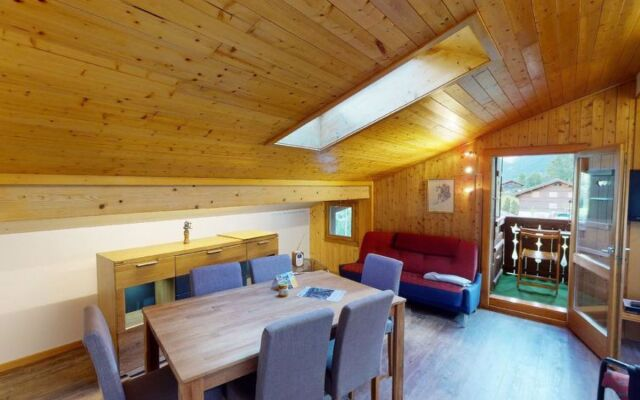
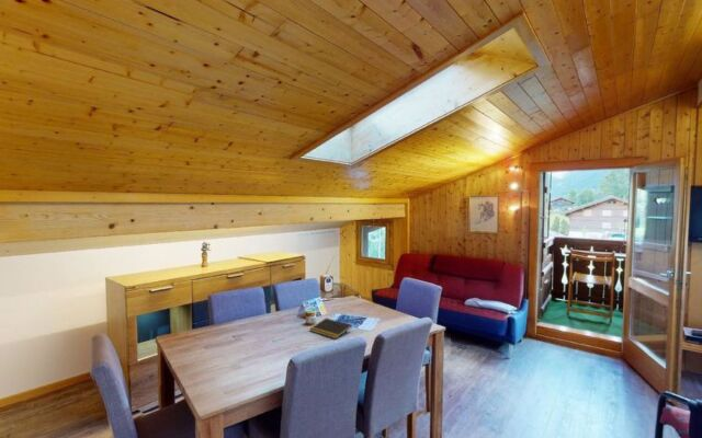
+ notepad [308,318,353,339]
